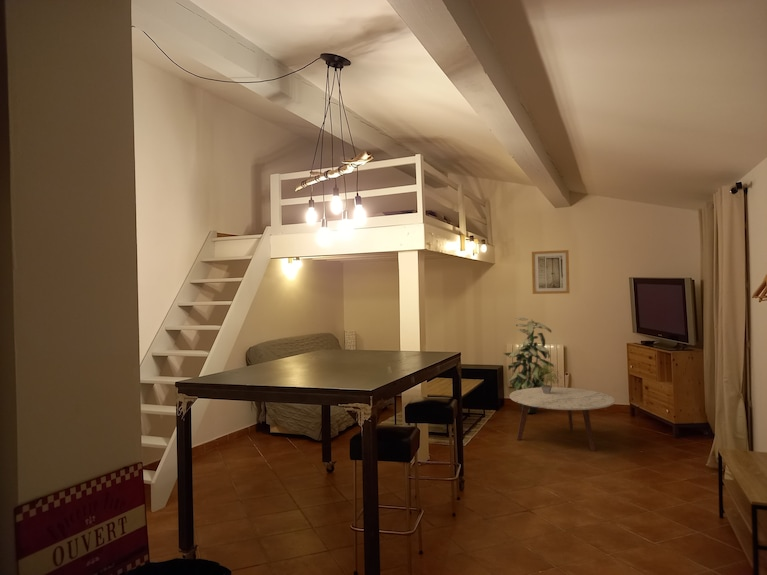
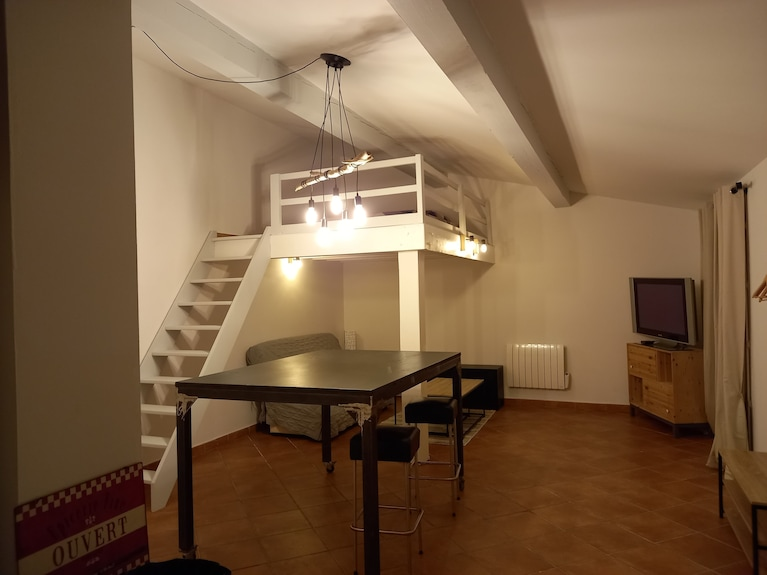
- indoor plant [502,317,555,414]
- potted plant [537,360,562,394]
- wall art [531,249,570,295]
- coffee table [509,386,616,452]
